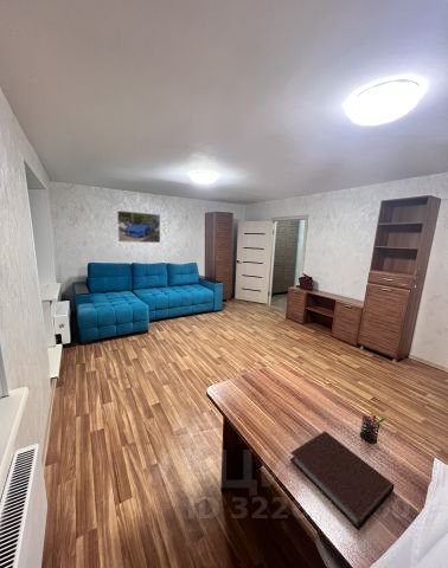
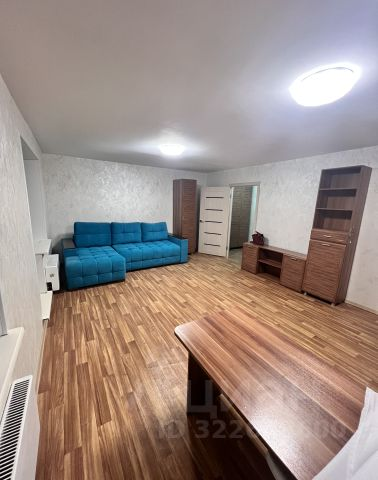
- notebook [289,430,396,531]
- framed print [116,209,161,244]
- pen holder [359,406,386,445]
